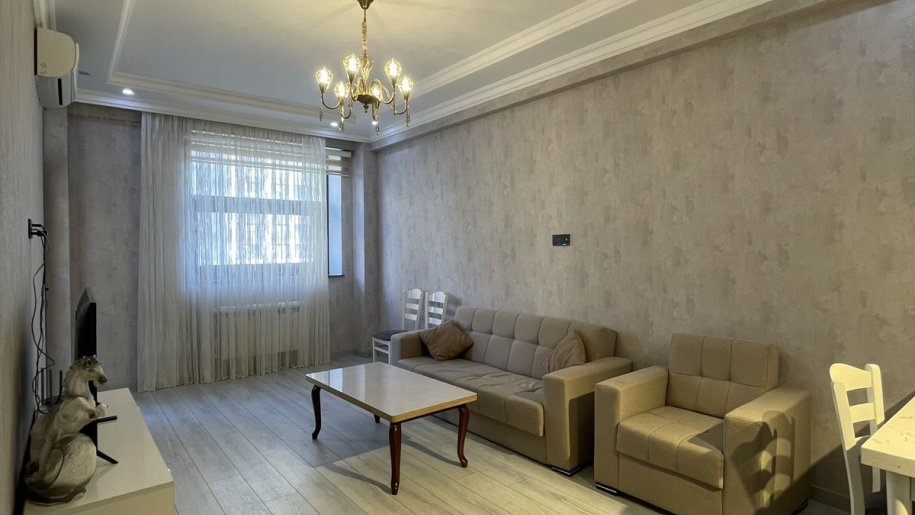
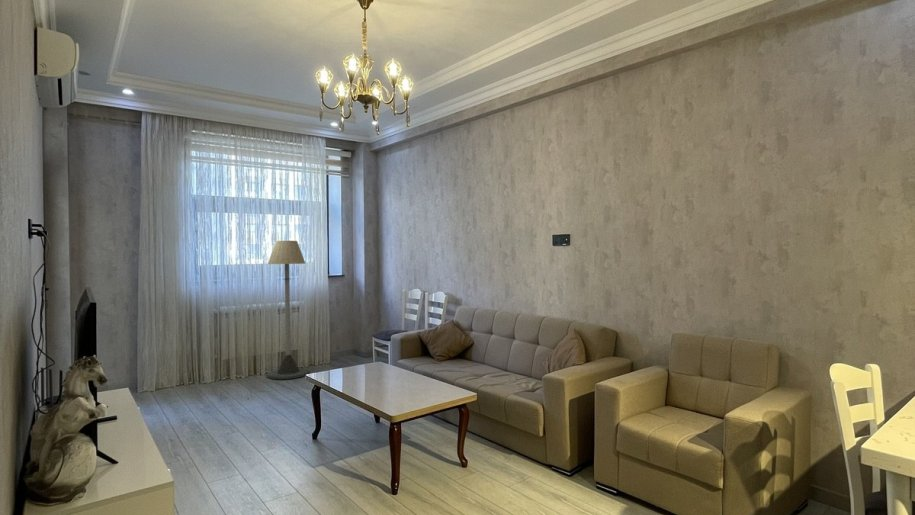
+ floor lamp [266,240,311,380]
